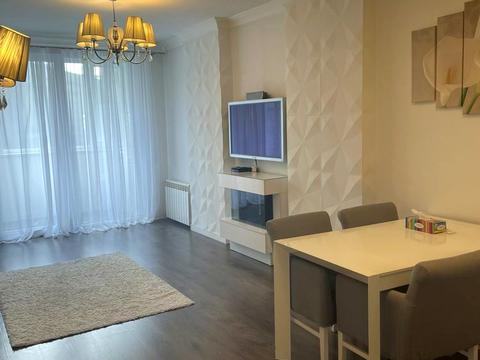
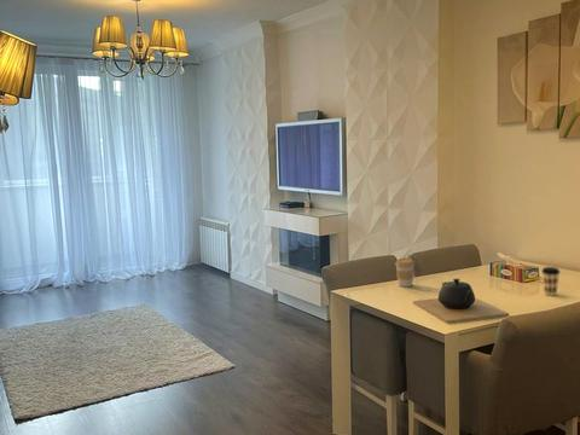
+ teapot [412,278,510,325]
+ coffee cup [540,266,562,297]
+ coffee cup [394,257,416,288]
